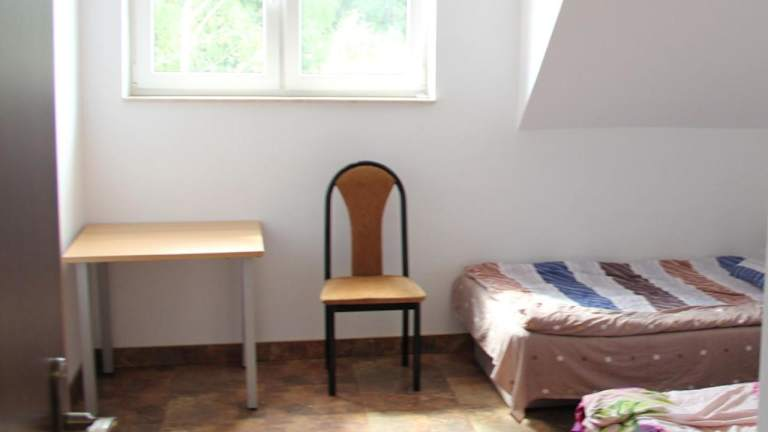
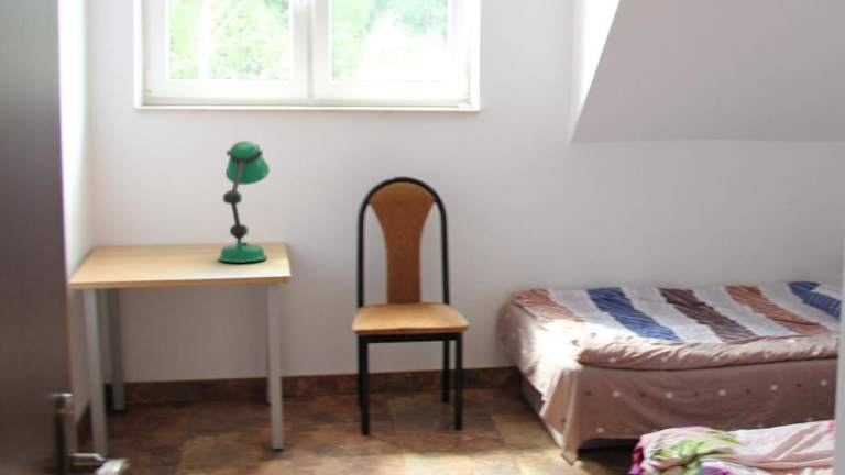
+ desk lamp [217,140,271,264]
